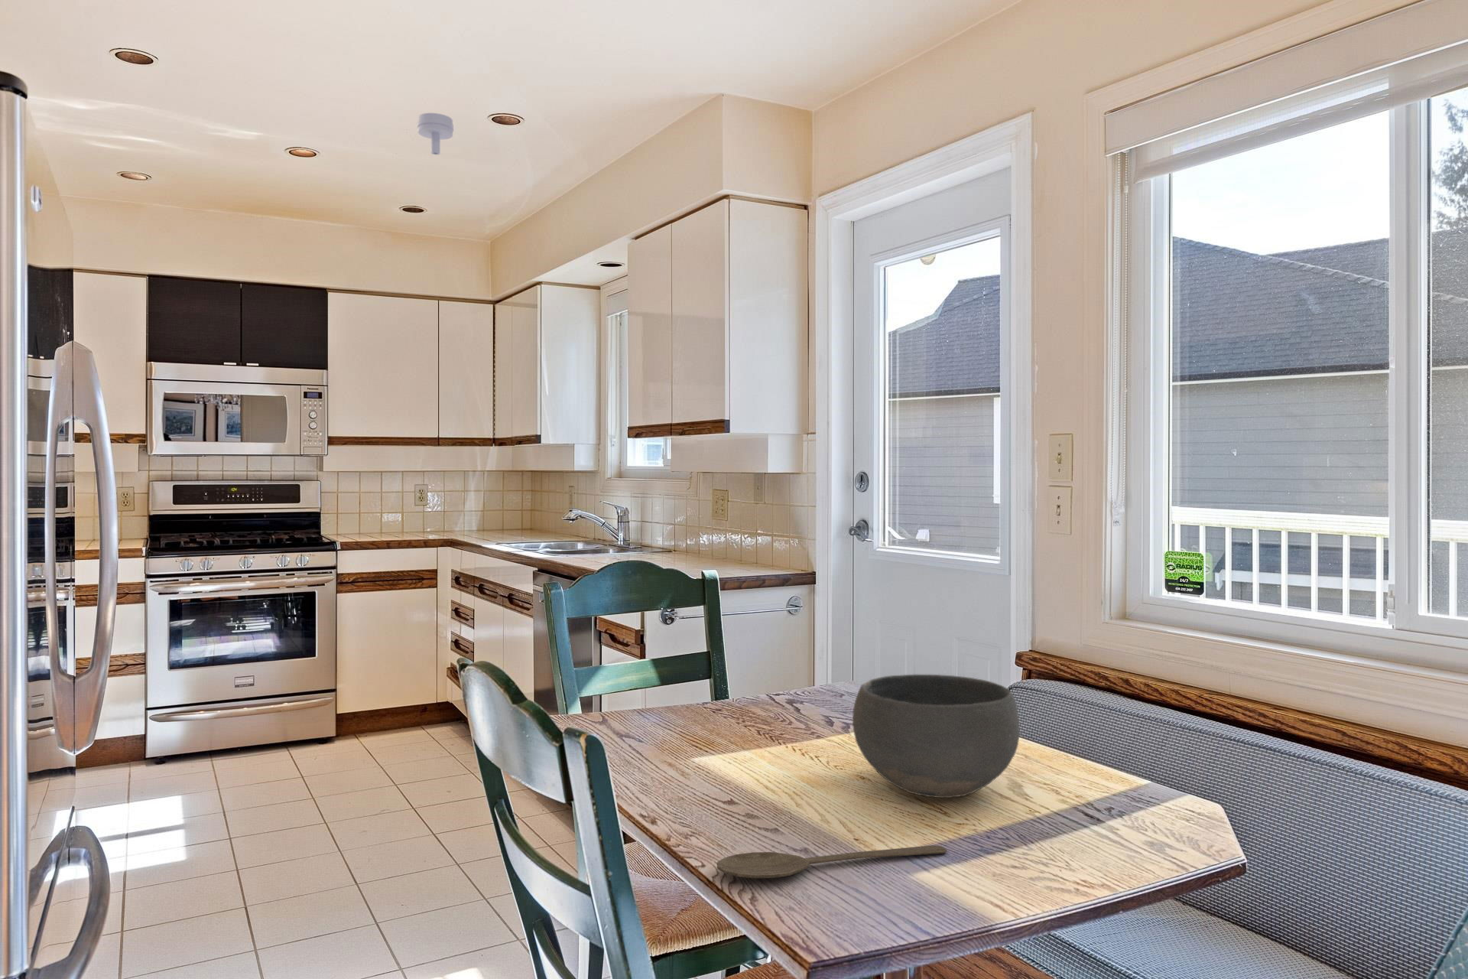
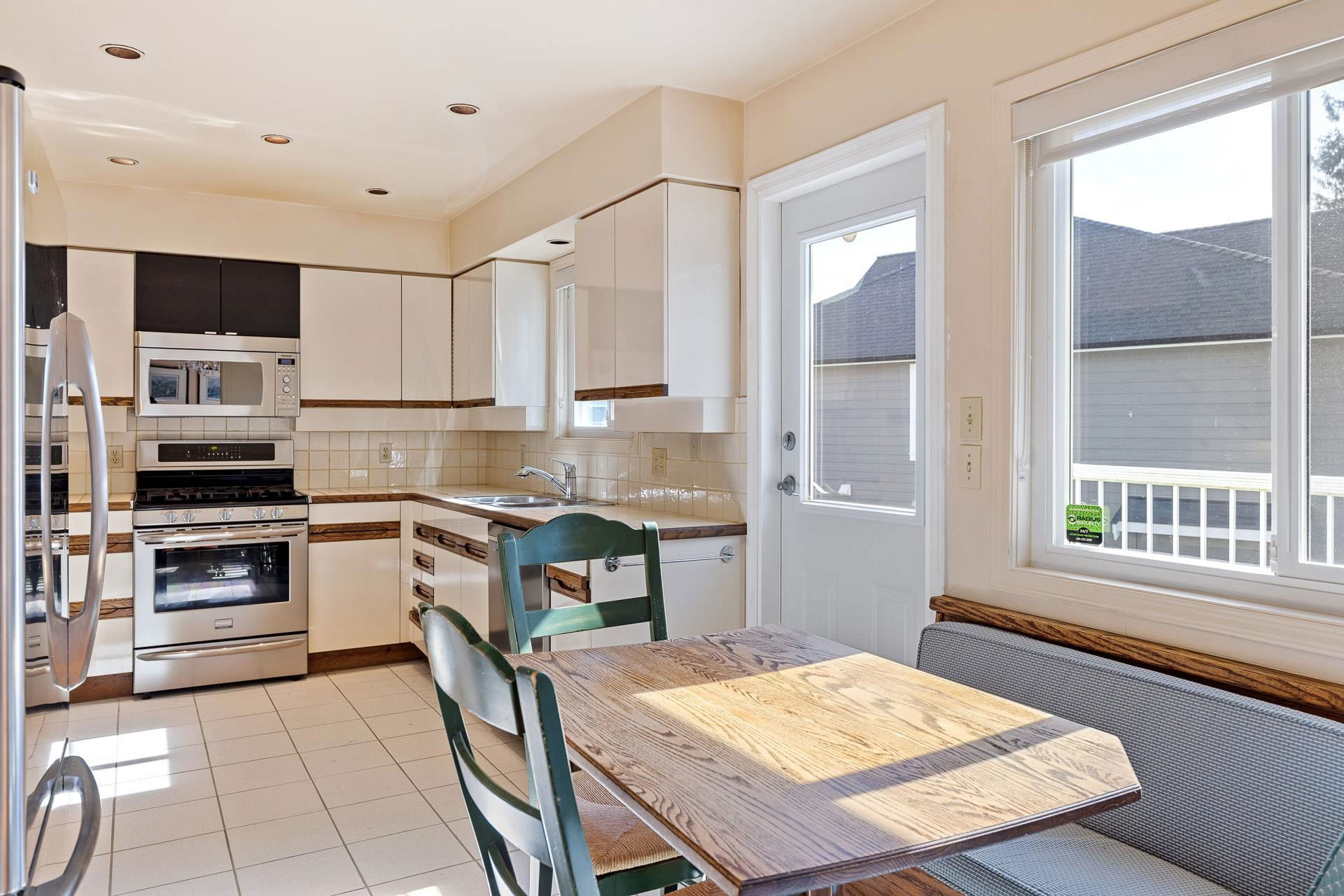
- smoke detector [416,113,454,155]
- bowl [852,674,1021,799]
- wooden spoon [717,845,947,878]
